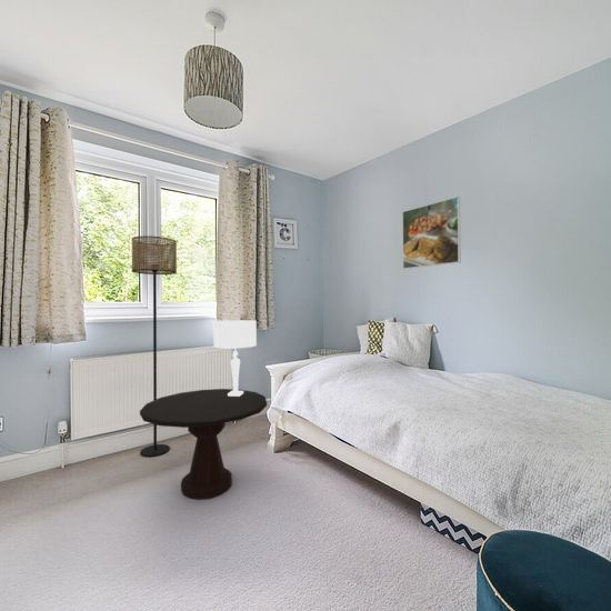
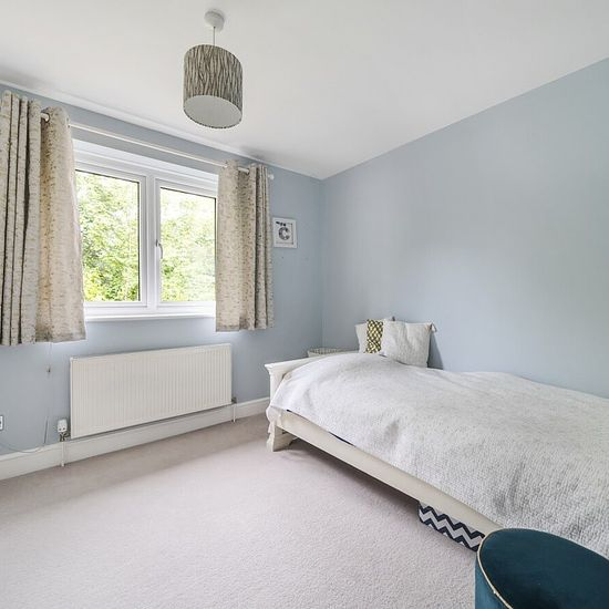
- floor lamp [131,234,178,458]
- side table [139,388,268,500]
- table lamp [213,319,258,397]
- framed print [401,196,462,270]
